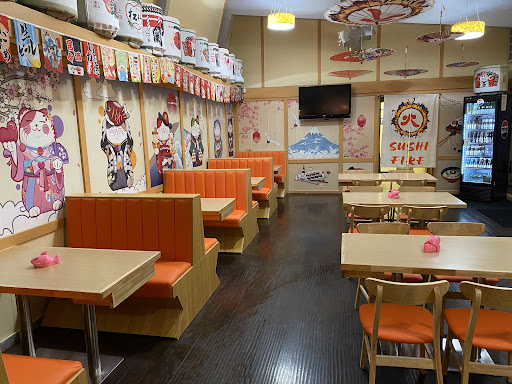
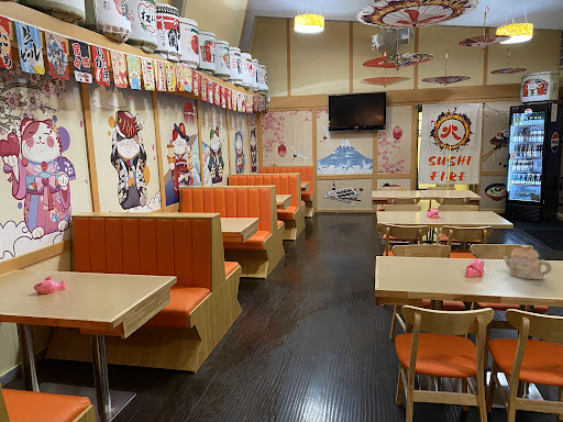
+ teapot [503,244,552,280]
